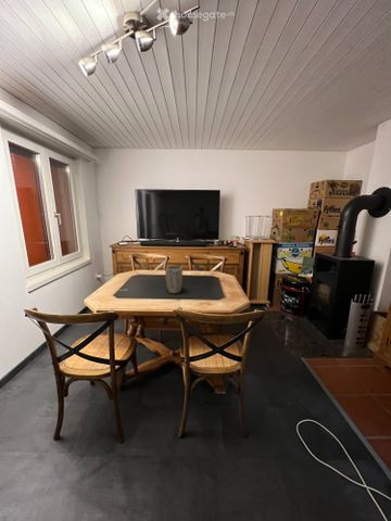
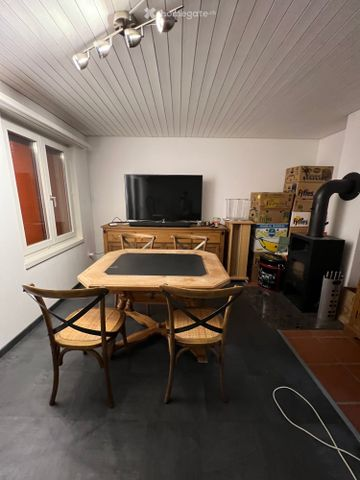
- plant pot [164,265,184,294]
